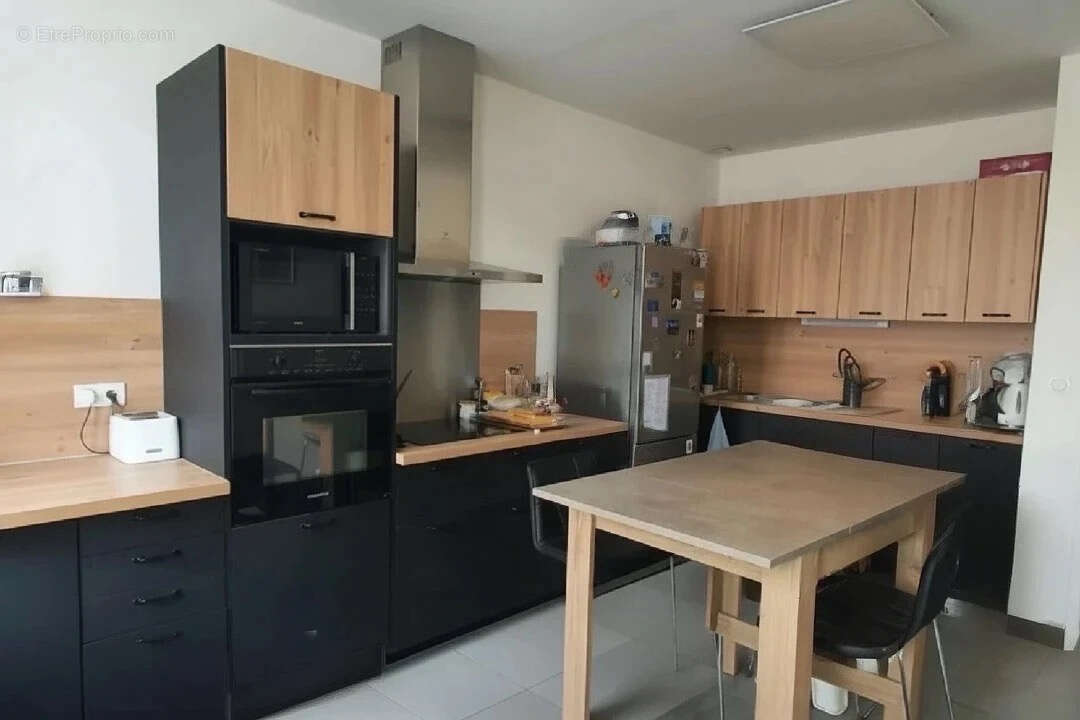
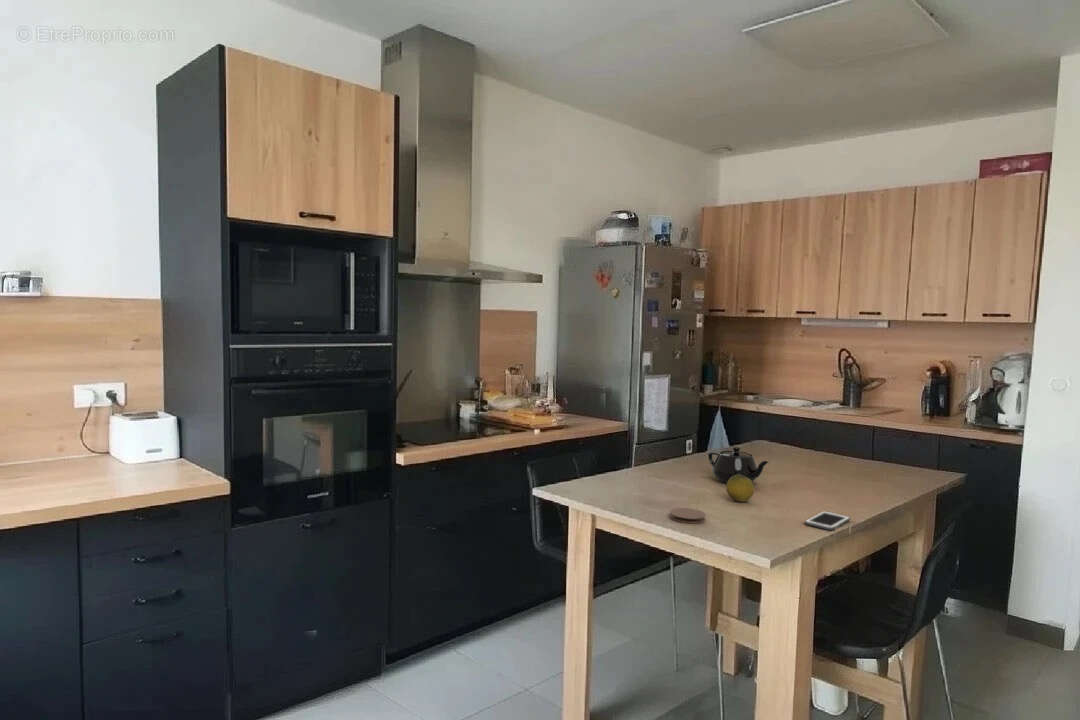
+ fruit [725,474,755,503]
+ coaster [669,507,707,525]
+ cell phone [804,510,851,531]
+ teapot [707,446,770,484]
